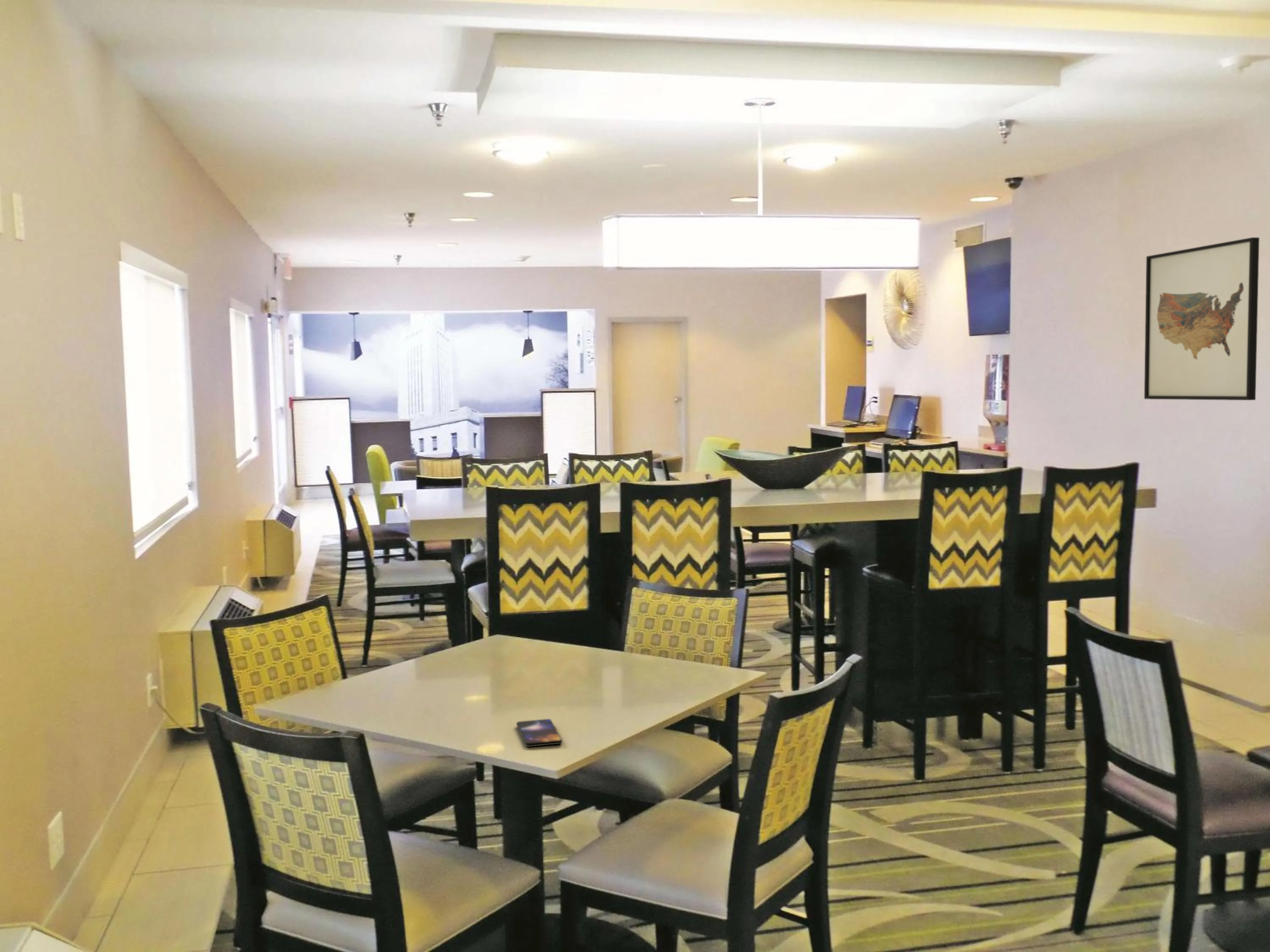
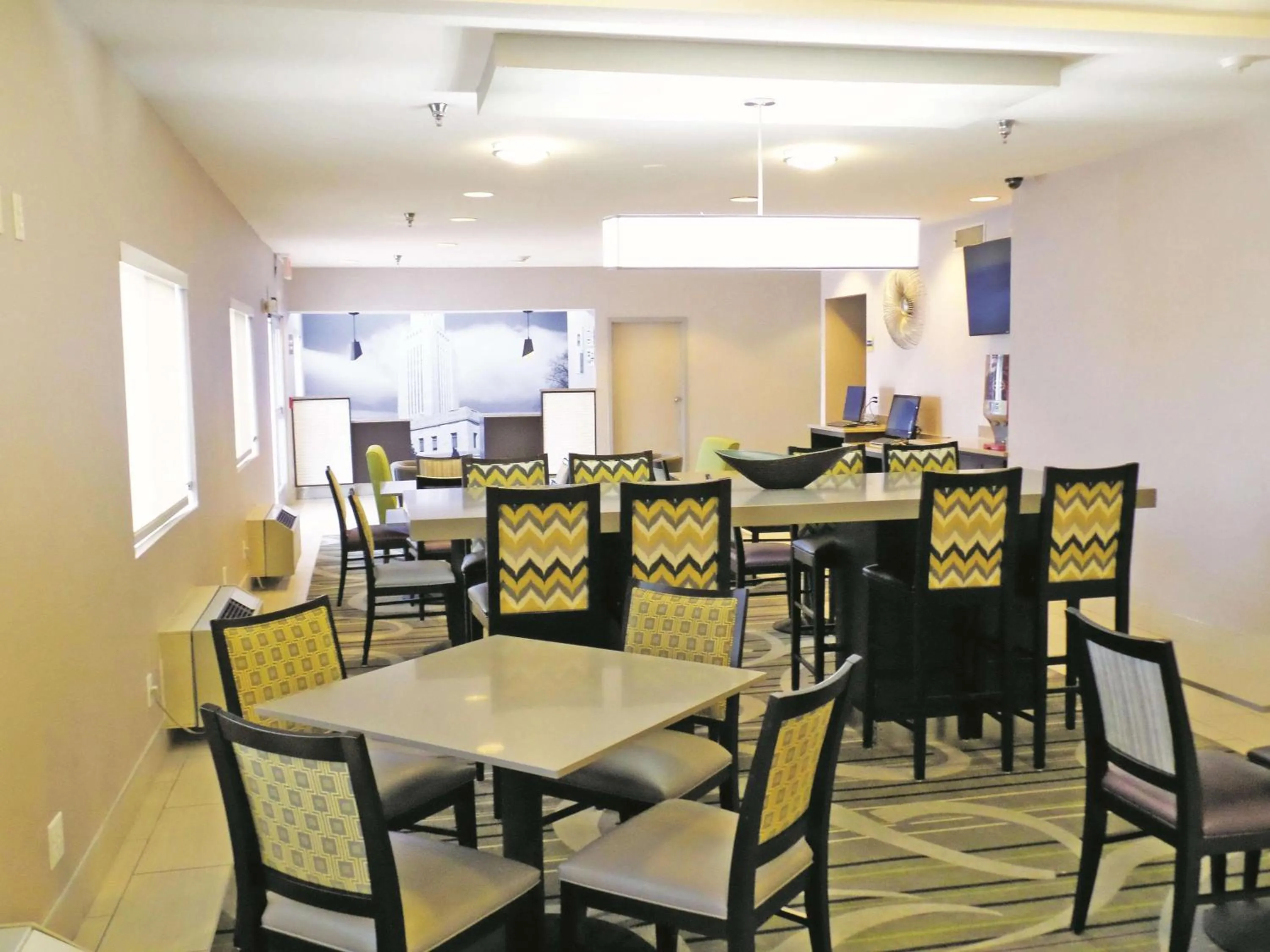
- wall art [1144,237,1260,401]
- smartphone [516,718,563,747]
